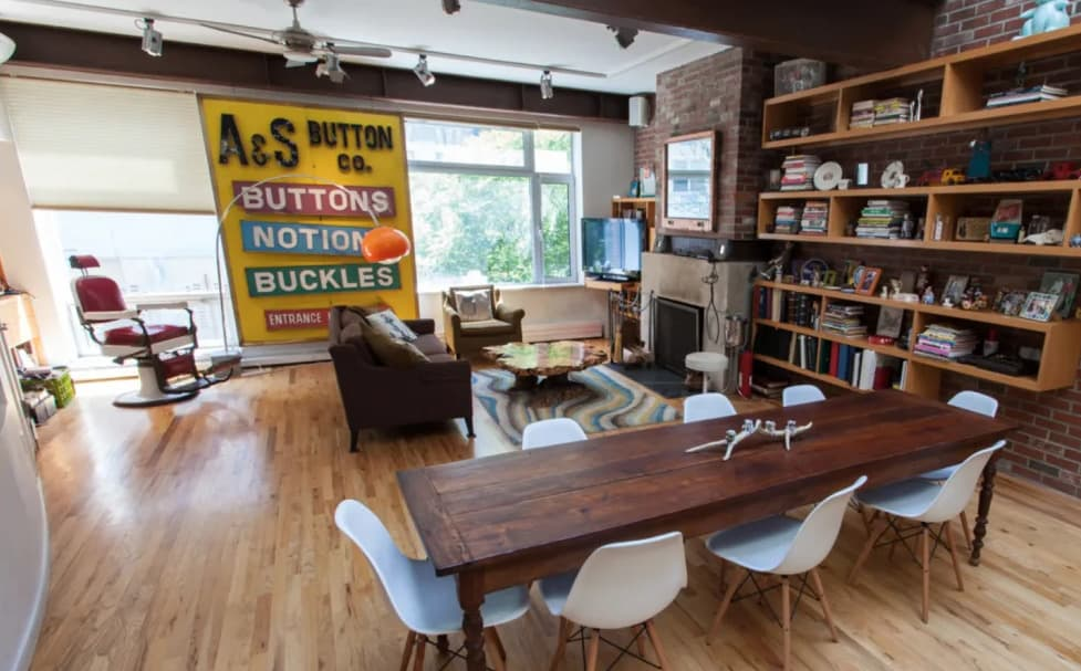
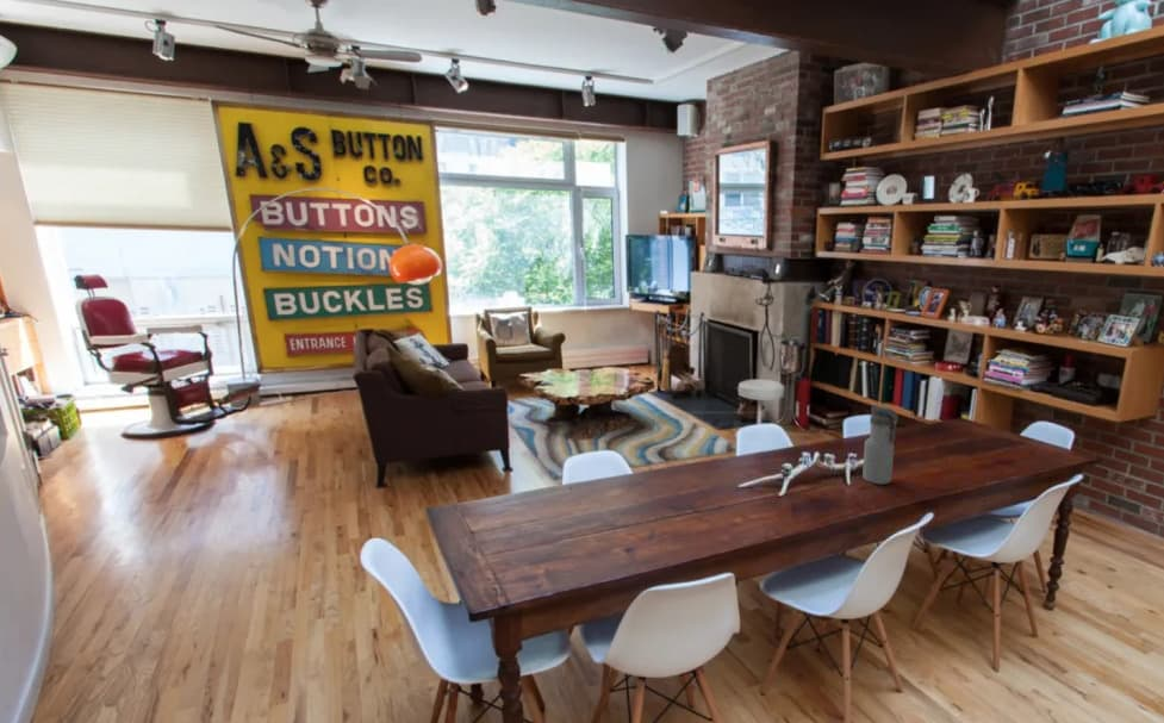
+ water bottle [861,405,900,486]
